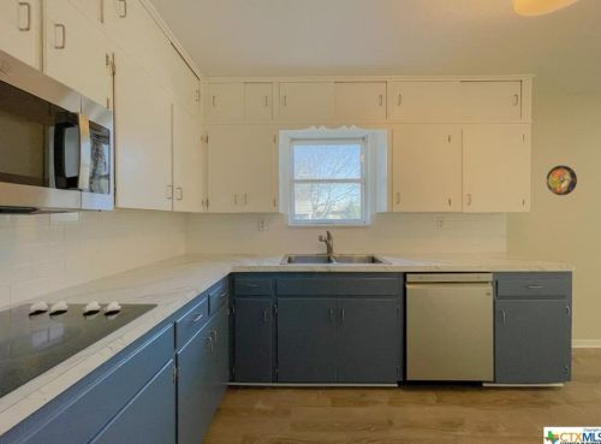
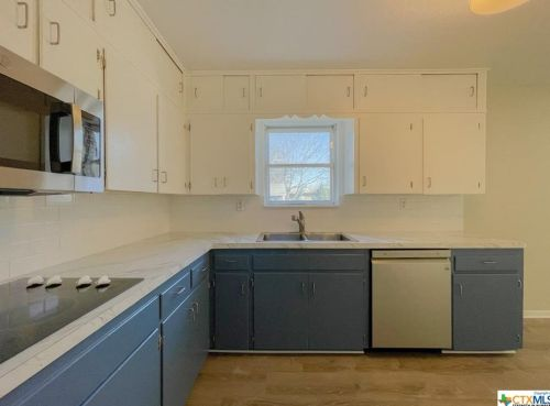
- decorative plate [546,164,578,196]
